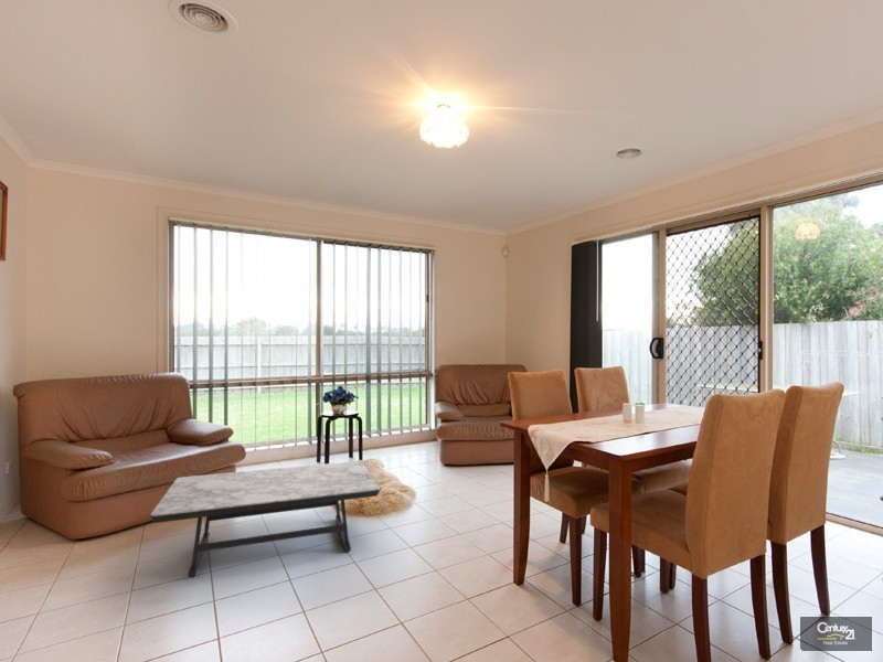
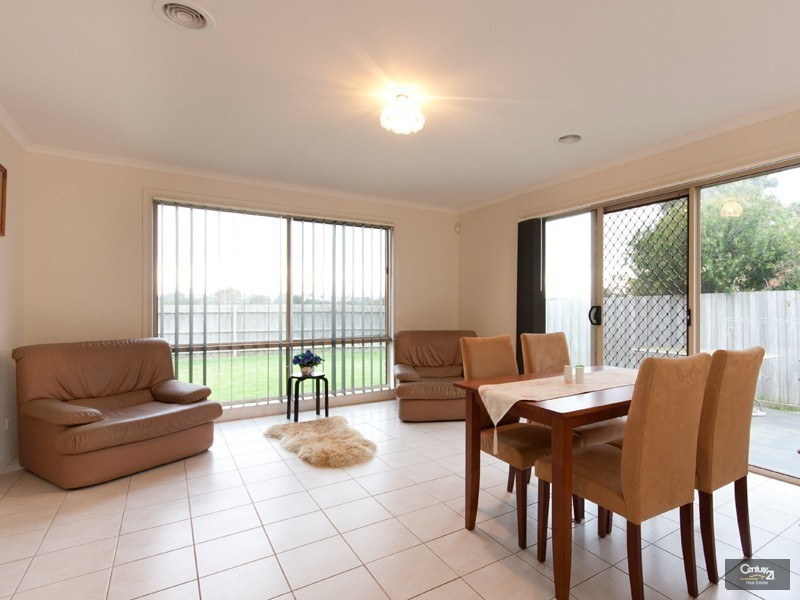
- coffee table [148,460,382,579]
